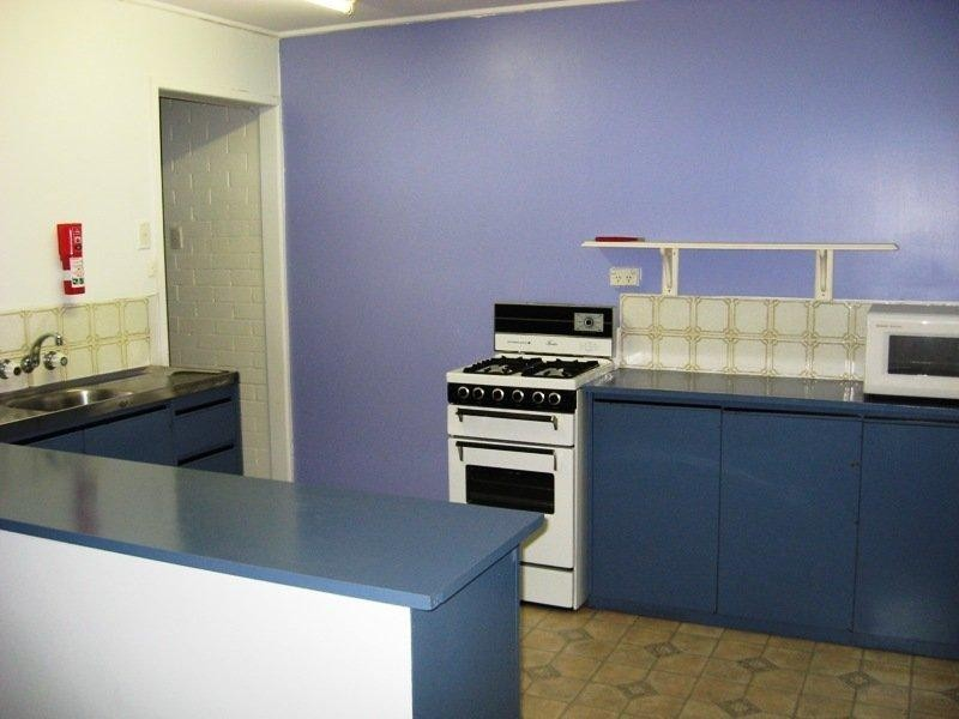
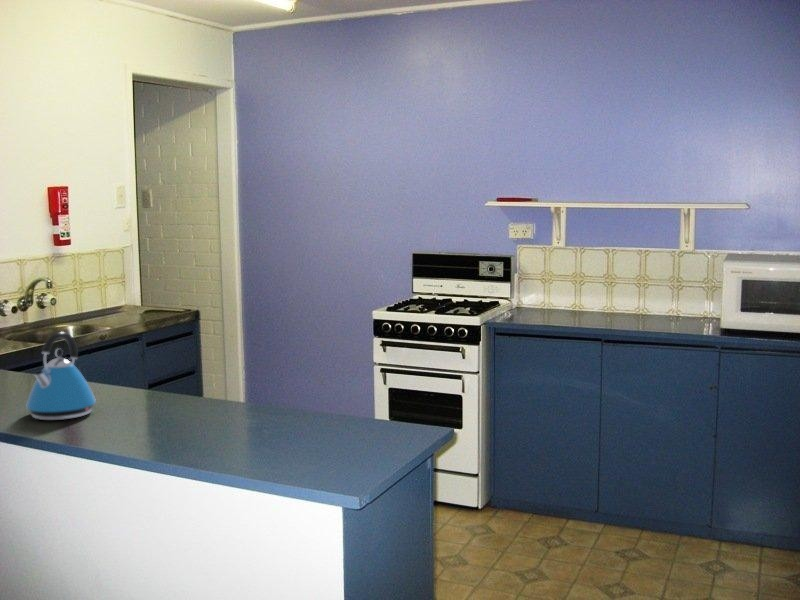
+ kettle [25,331,97,421]
